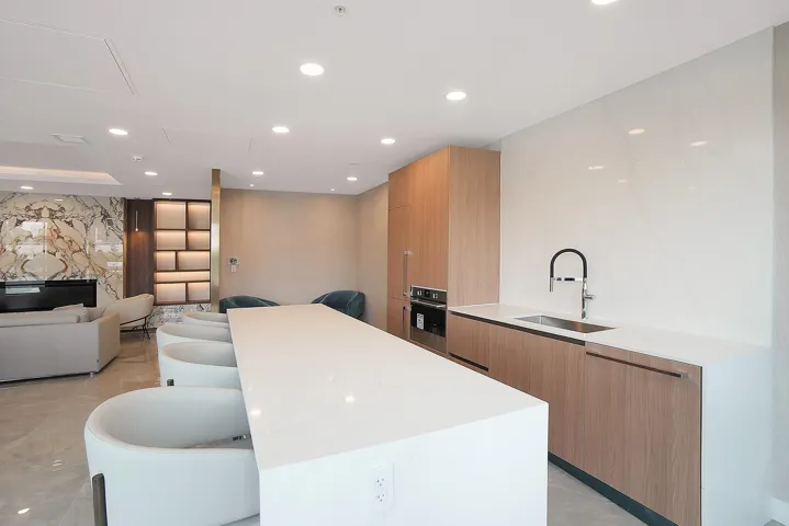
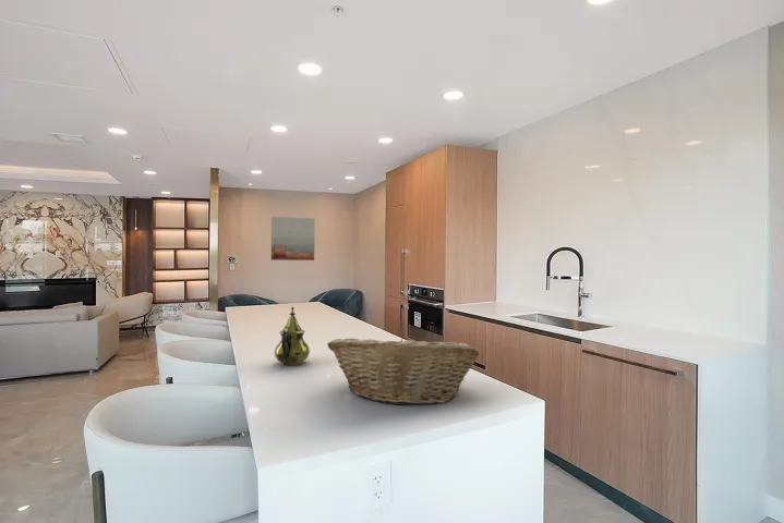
+ teapot [274,306,311,366]
+ wall art [270,216,316,262]
+ fruit basket [326,332,481,406]
